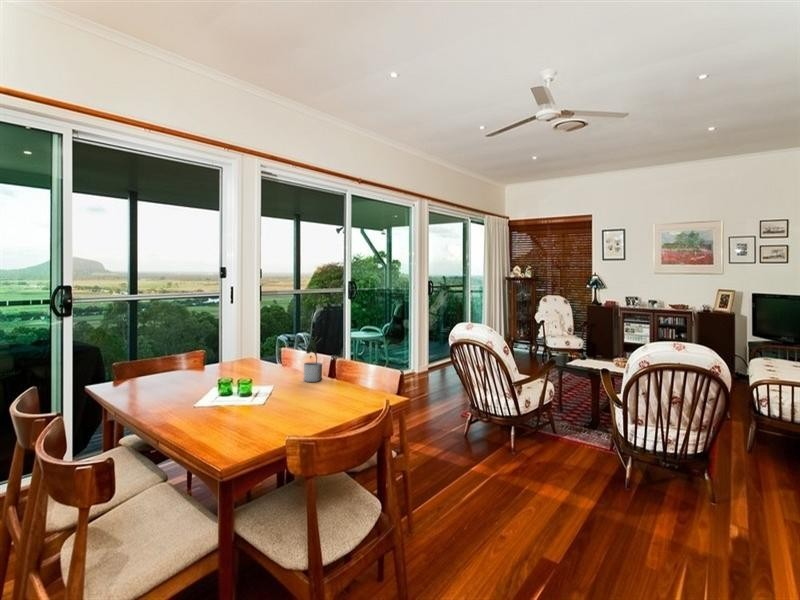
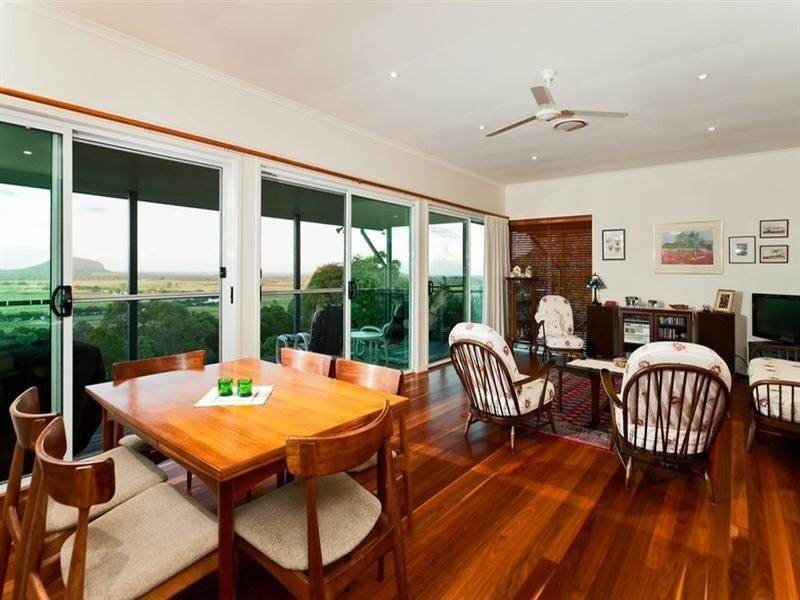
- potted plant [296,335,323,383]
